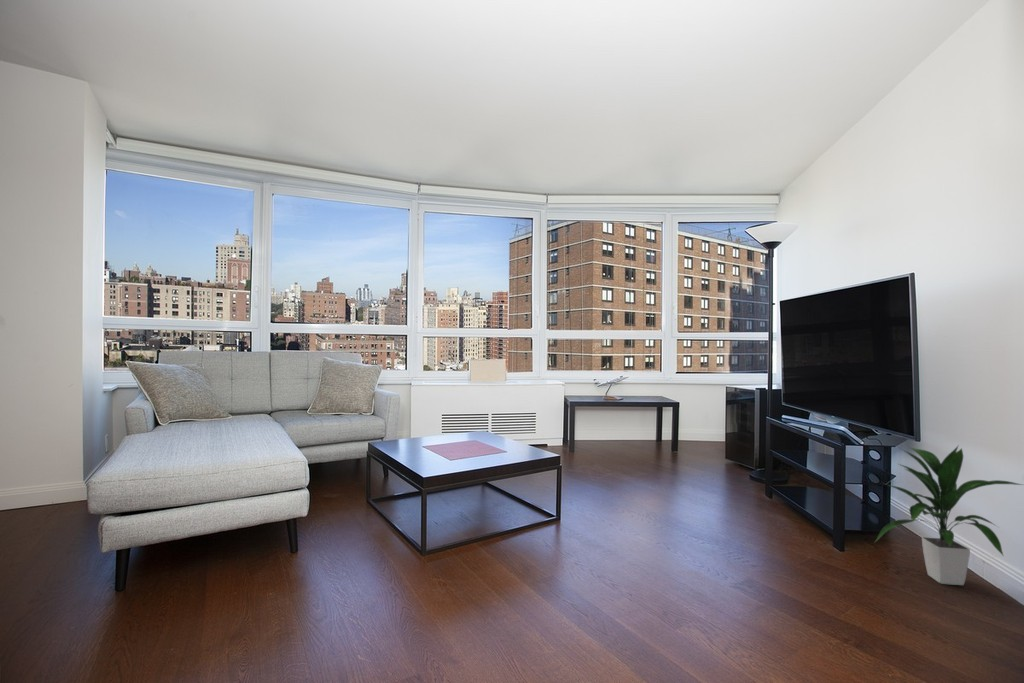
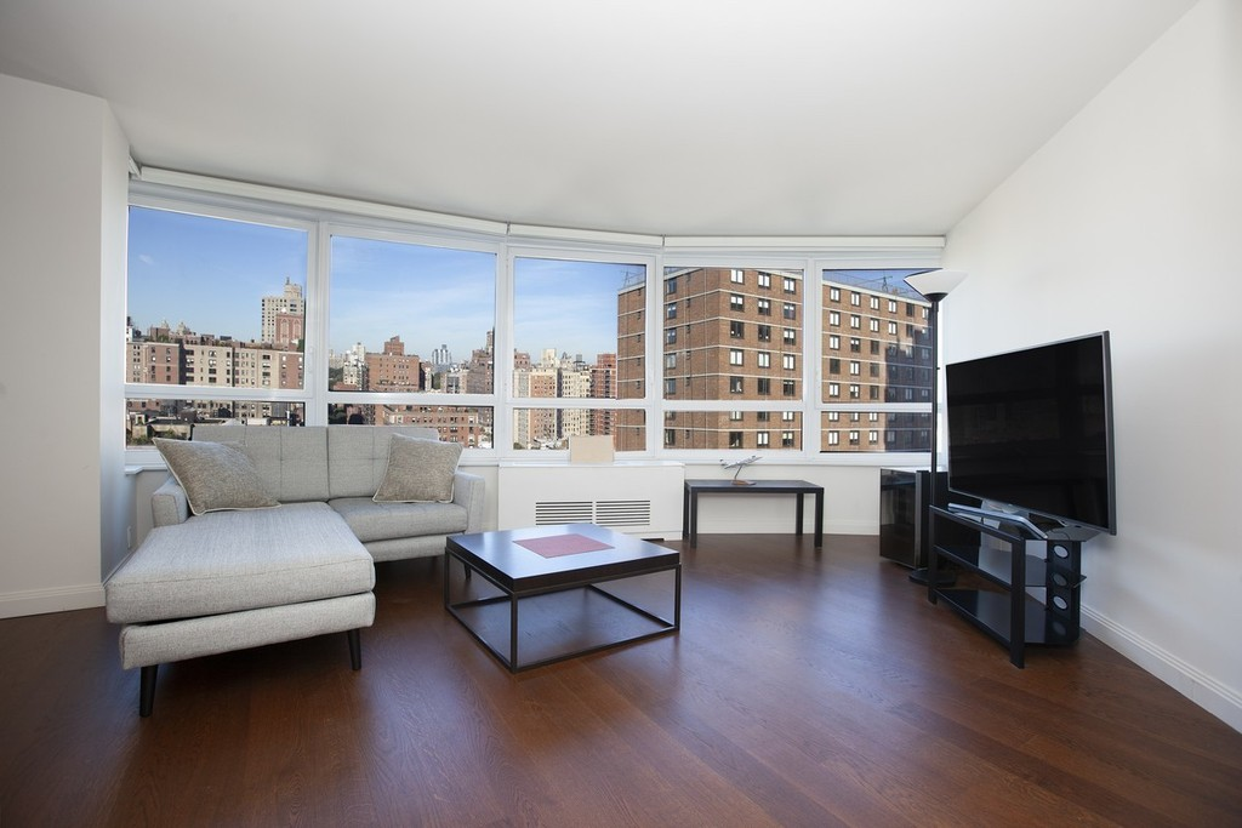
- indoor plant [873,445,1024,586]
